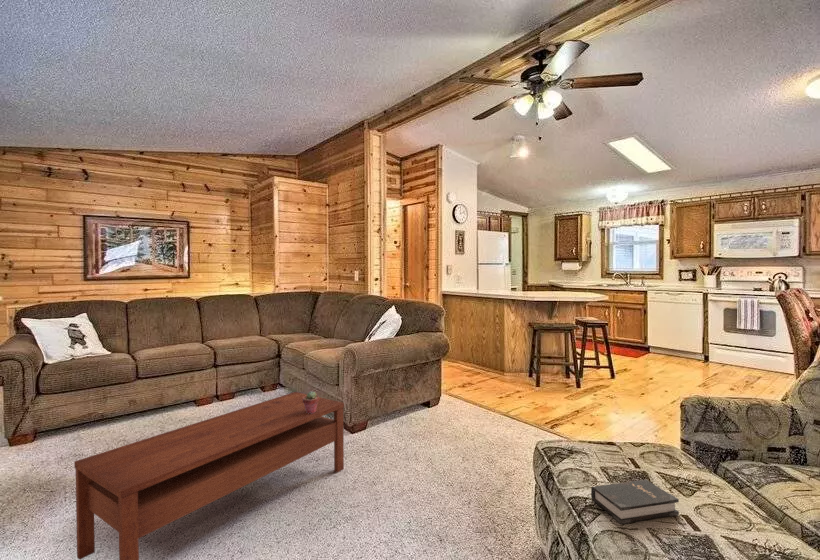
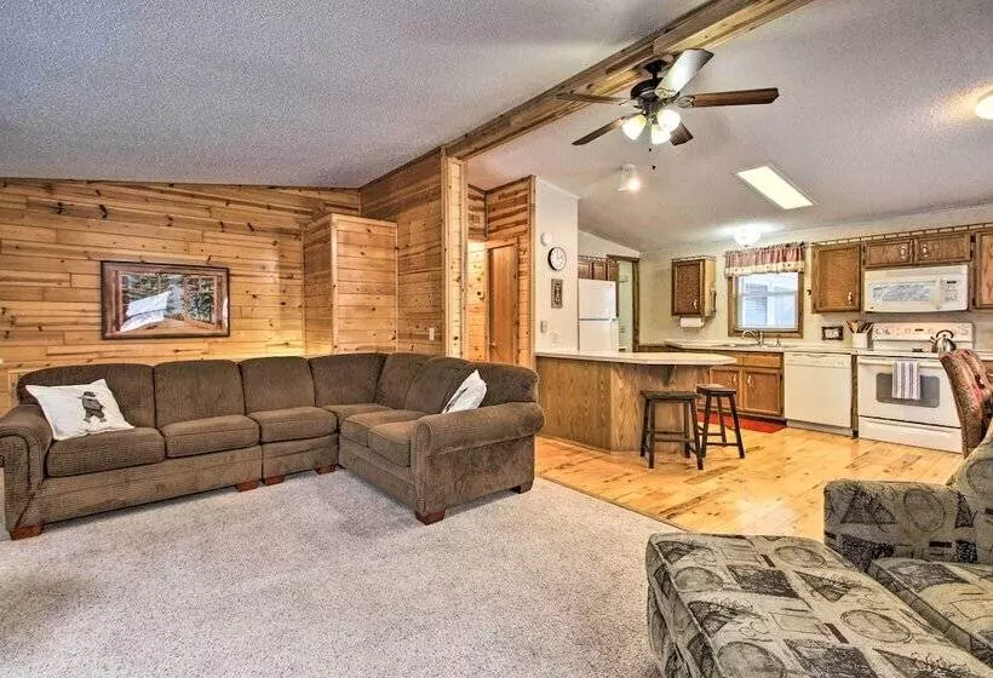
- hardback book [590,479,680,525]
- coffee table [73,391,345,560]
- potted succulent [303,390,319,414]
